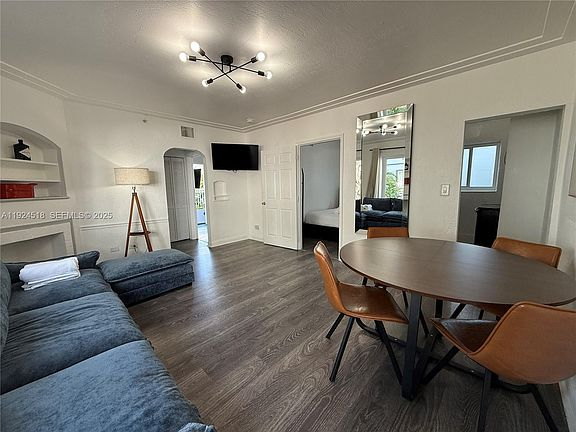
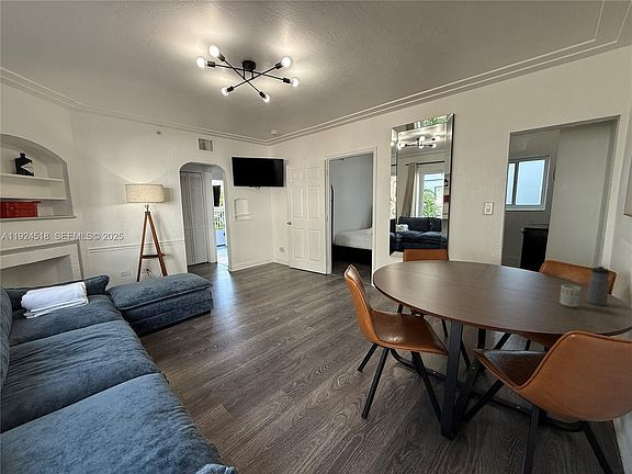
+ water bottle [586,264,611,306]
+ cup [558,283,582,308]
